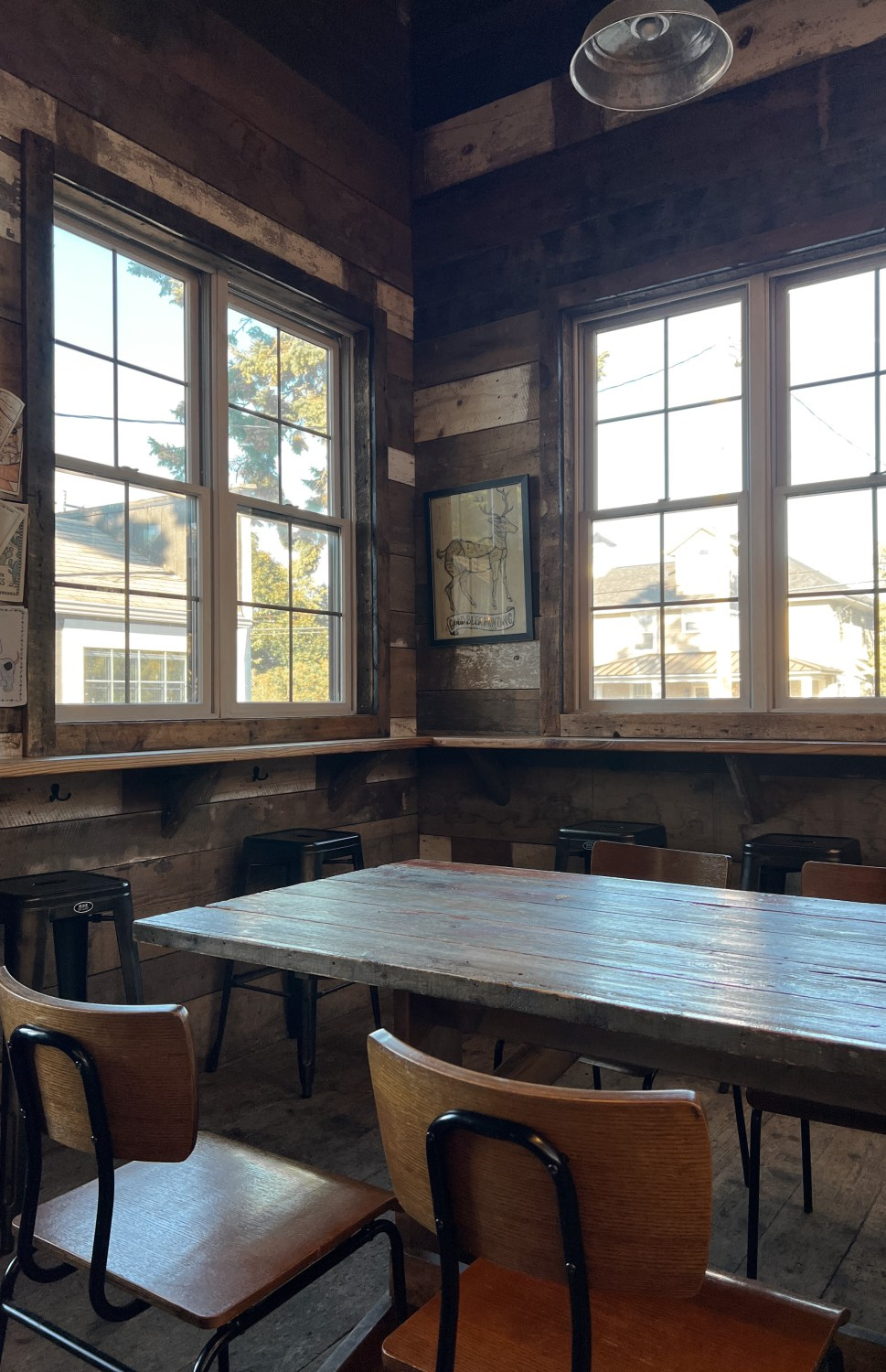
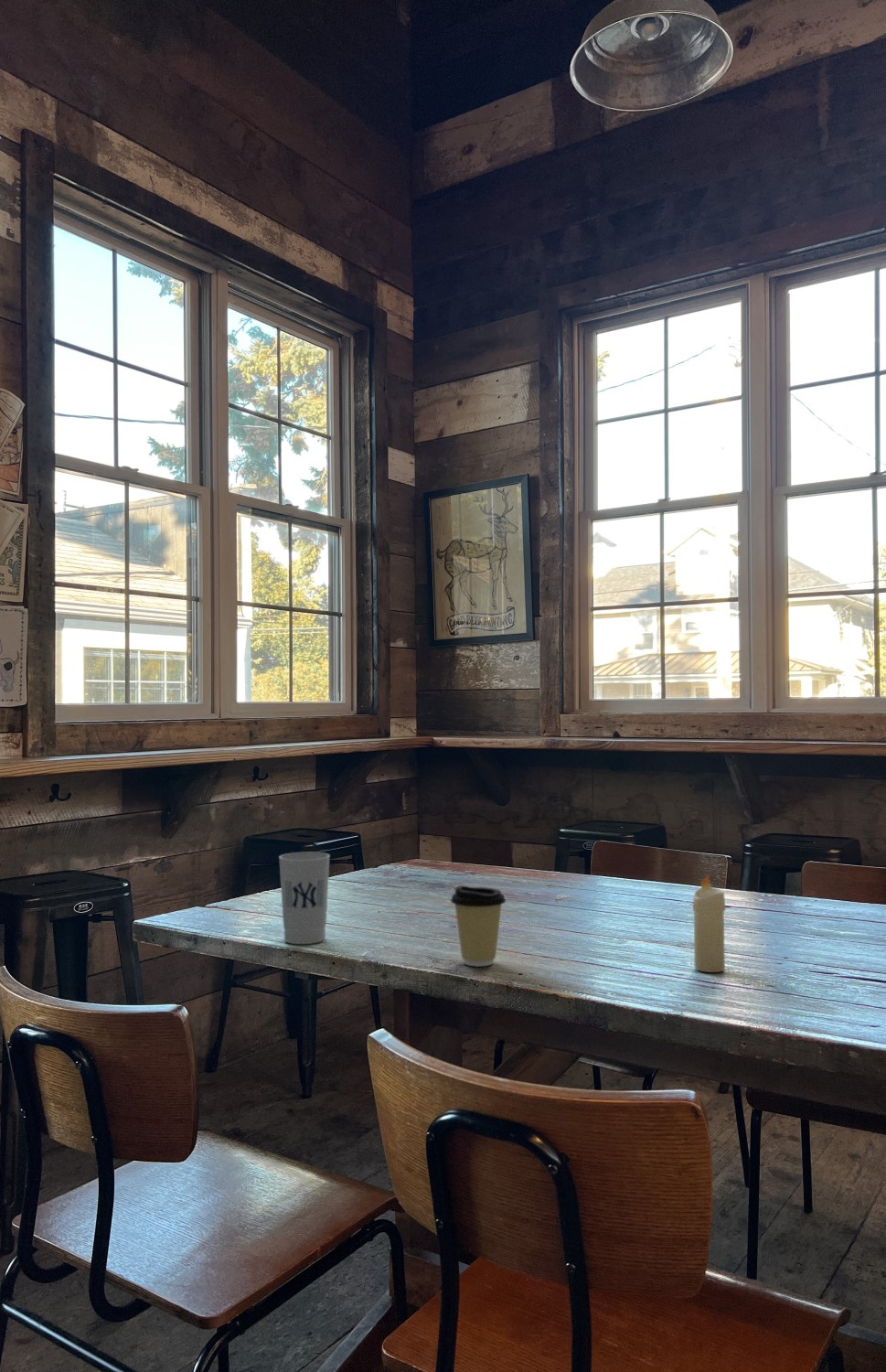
+ coffee cup [450,884,507,968]
+ candle [692,873,727,973]
+ cup [278,852,331,945]
